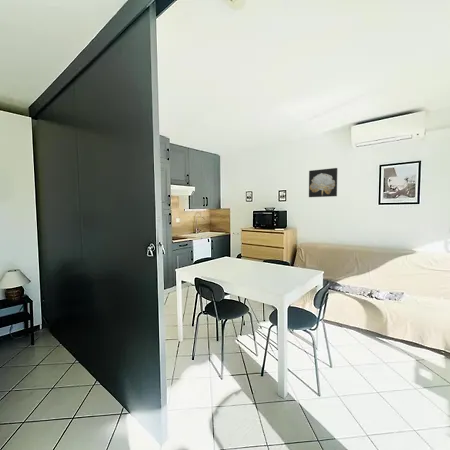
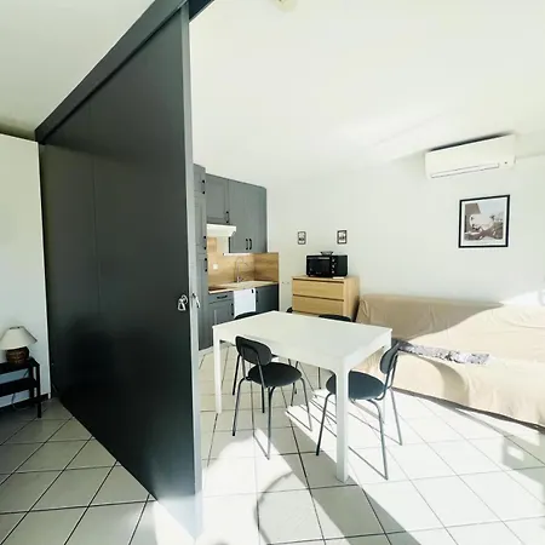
- wall art [308,167,338,198]
